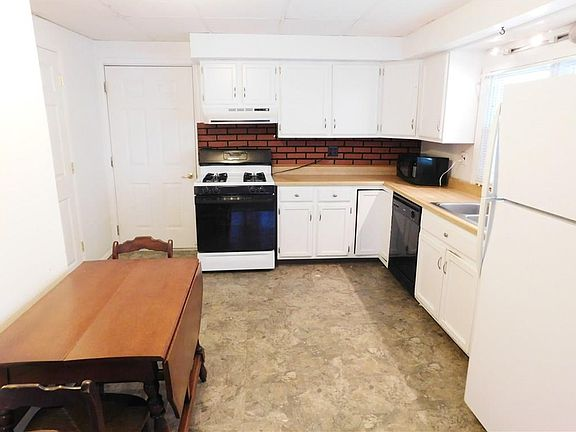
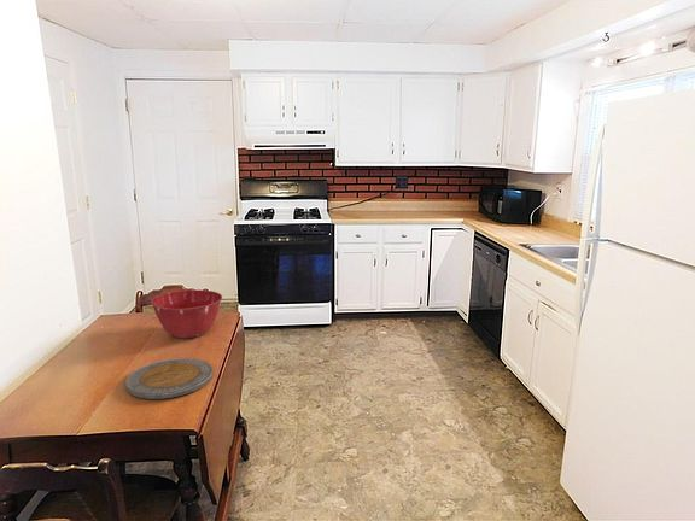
+ plate [124,357,215,400]
+ mixing bowl [150,288,223,339]
